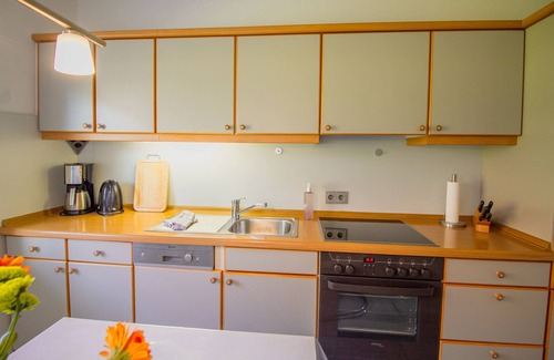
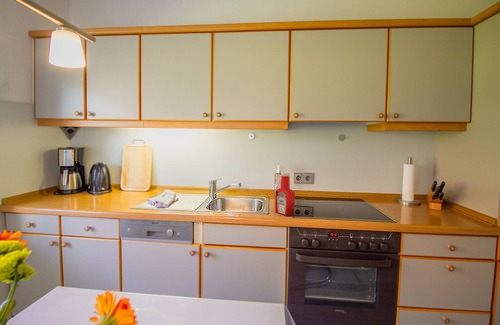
+ soap bottle [274,172,296,217]
